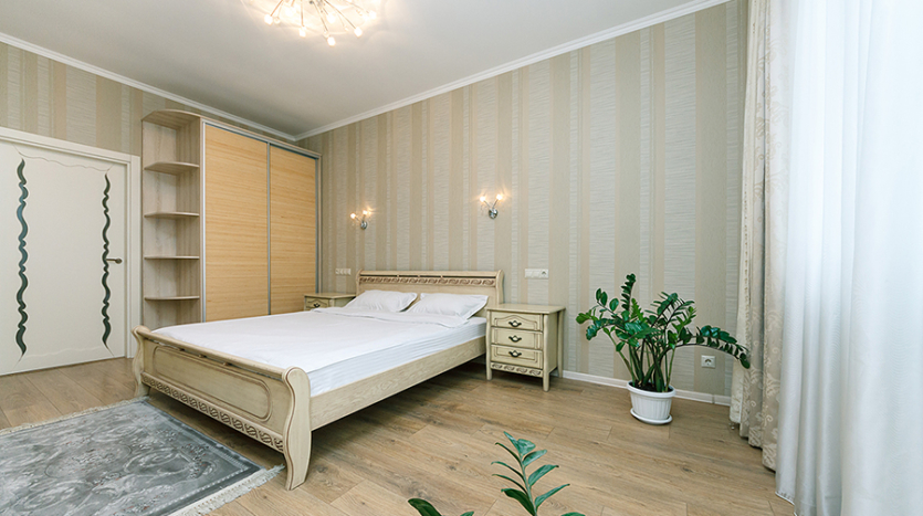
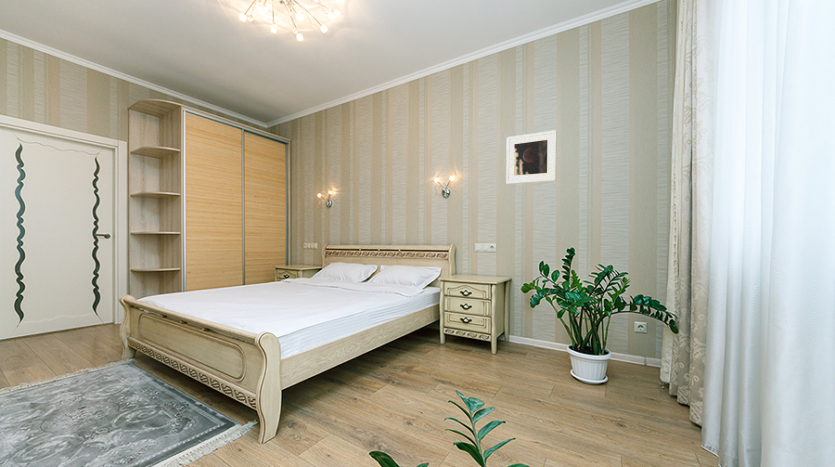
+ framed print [505,129,558,185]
